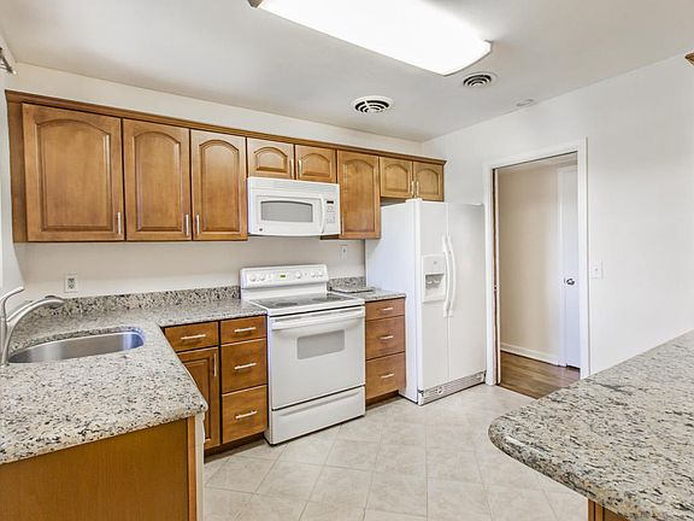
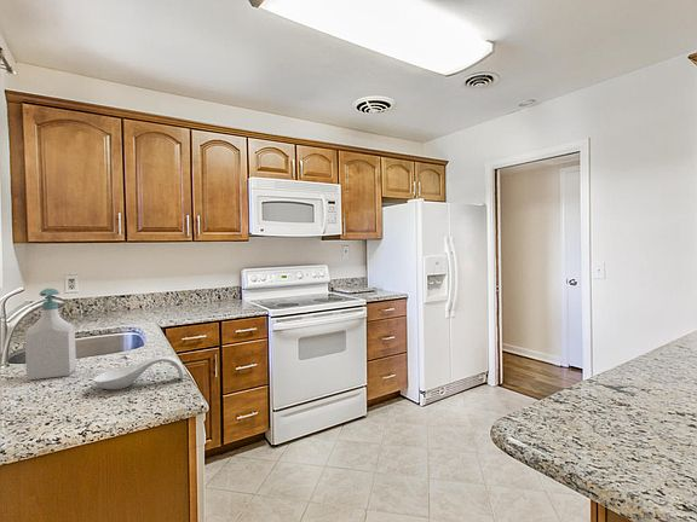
+ spoon rest [92,355,185,390]
+ soap bottle [24,288,77,381]
